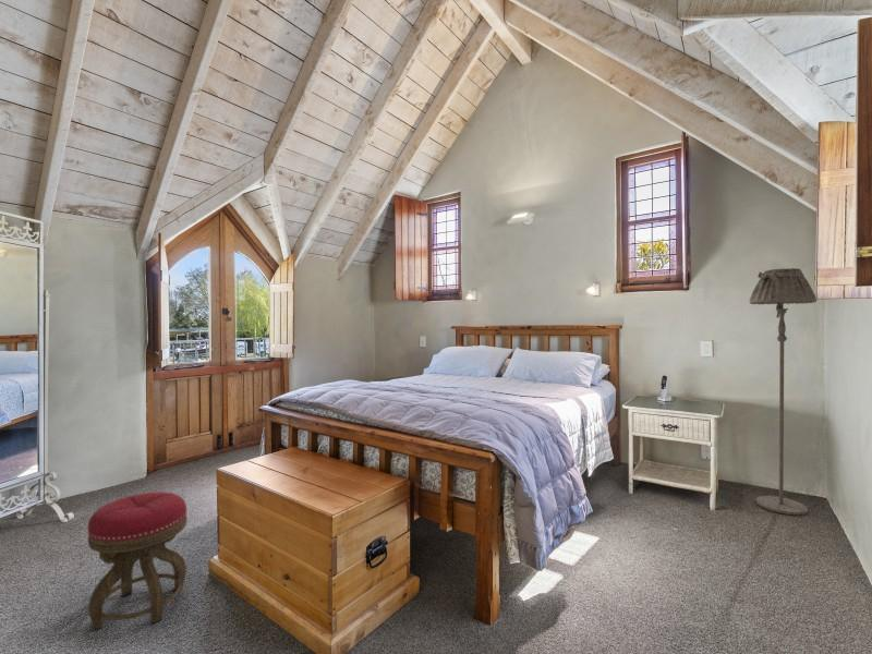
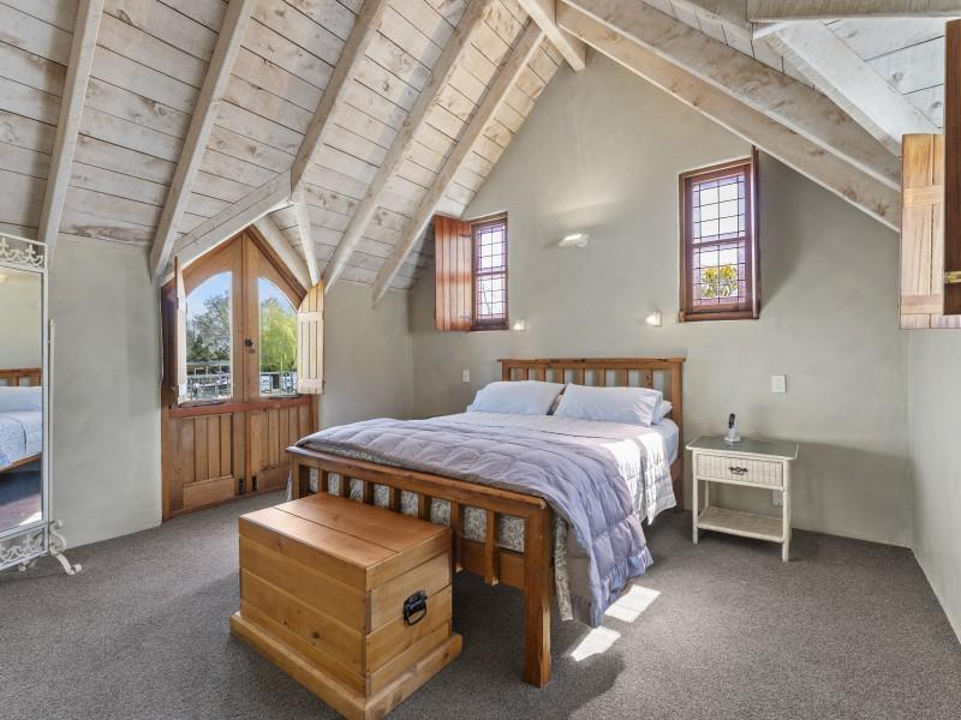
- floor lamp [749,267,818,516]
- stool [86,491,189,630]
